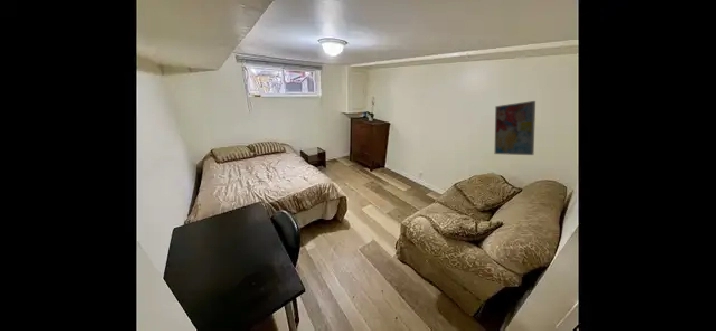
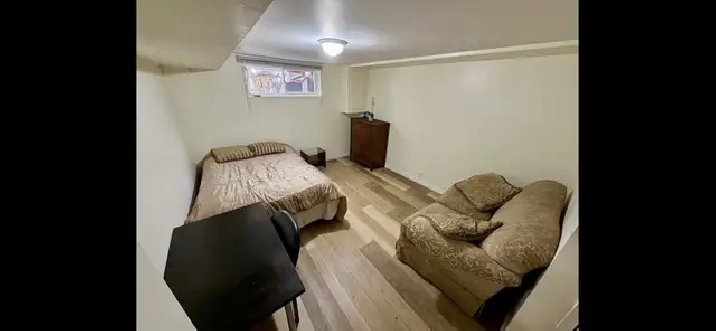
- wall art [494,100,536,156]
